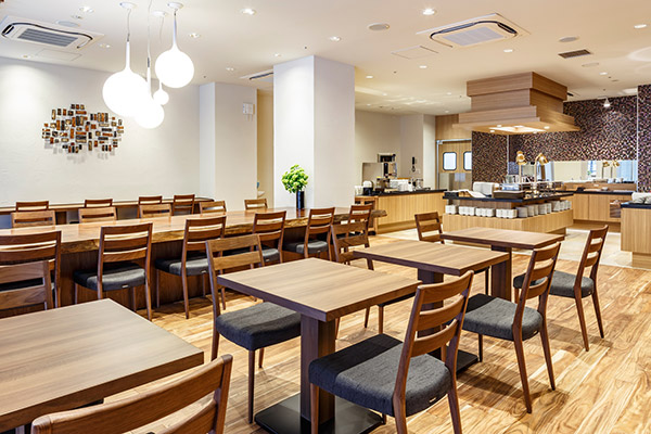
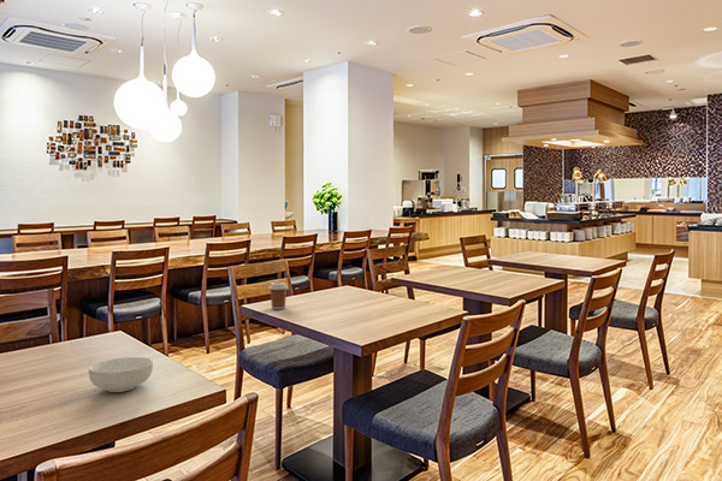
+ coffee cup [267,281,289,310]
+ cereal bowl [88,356,154,393]
